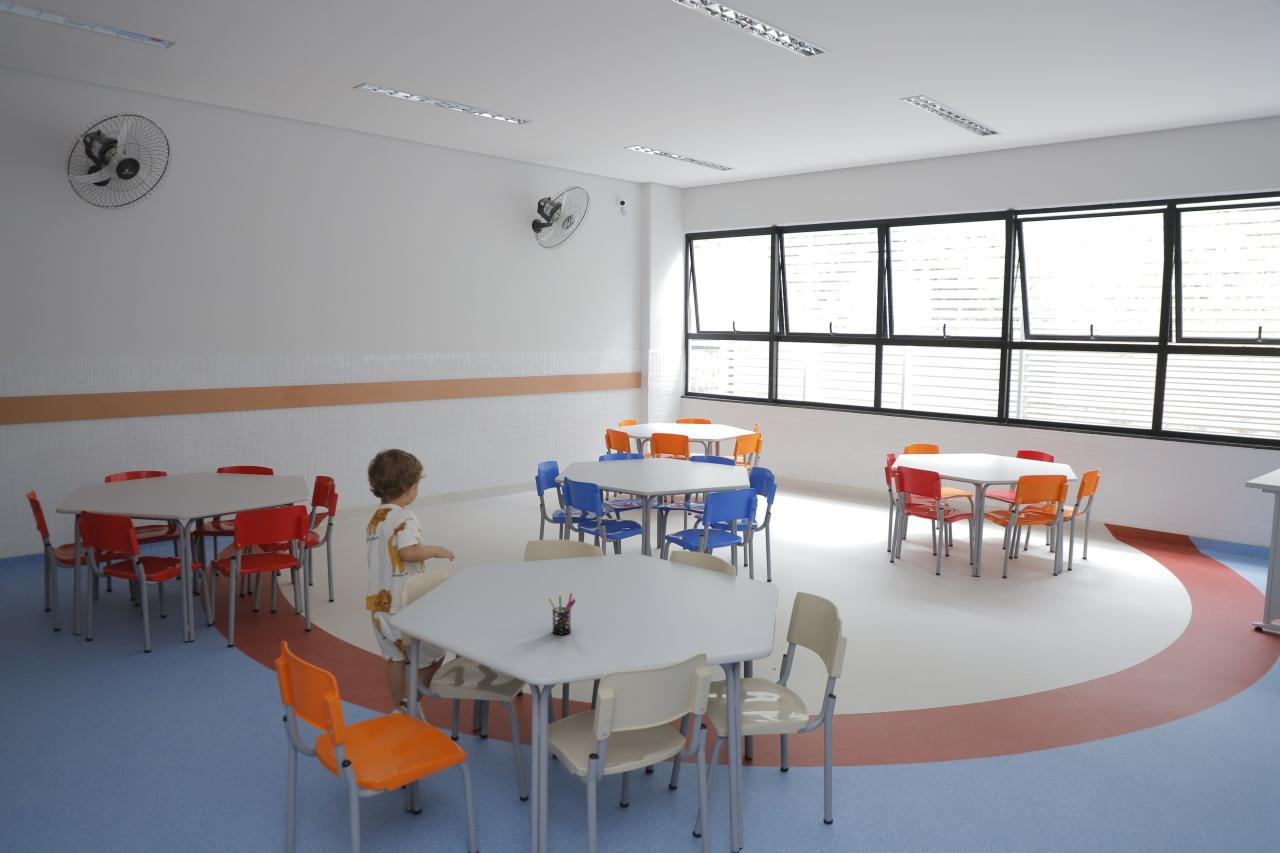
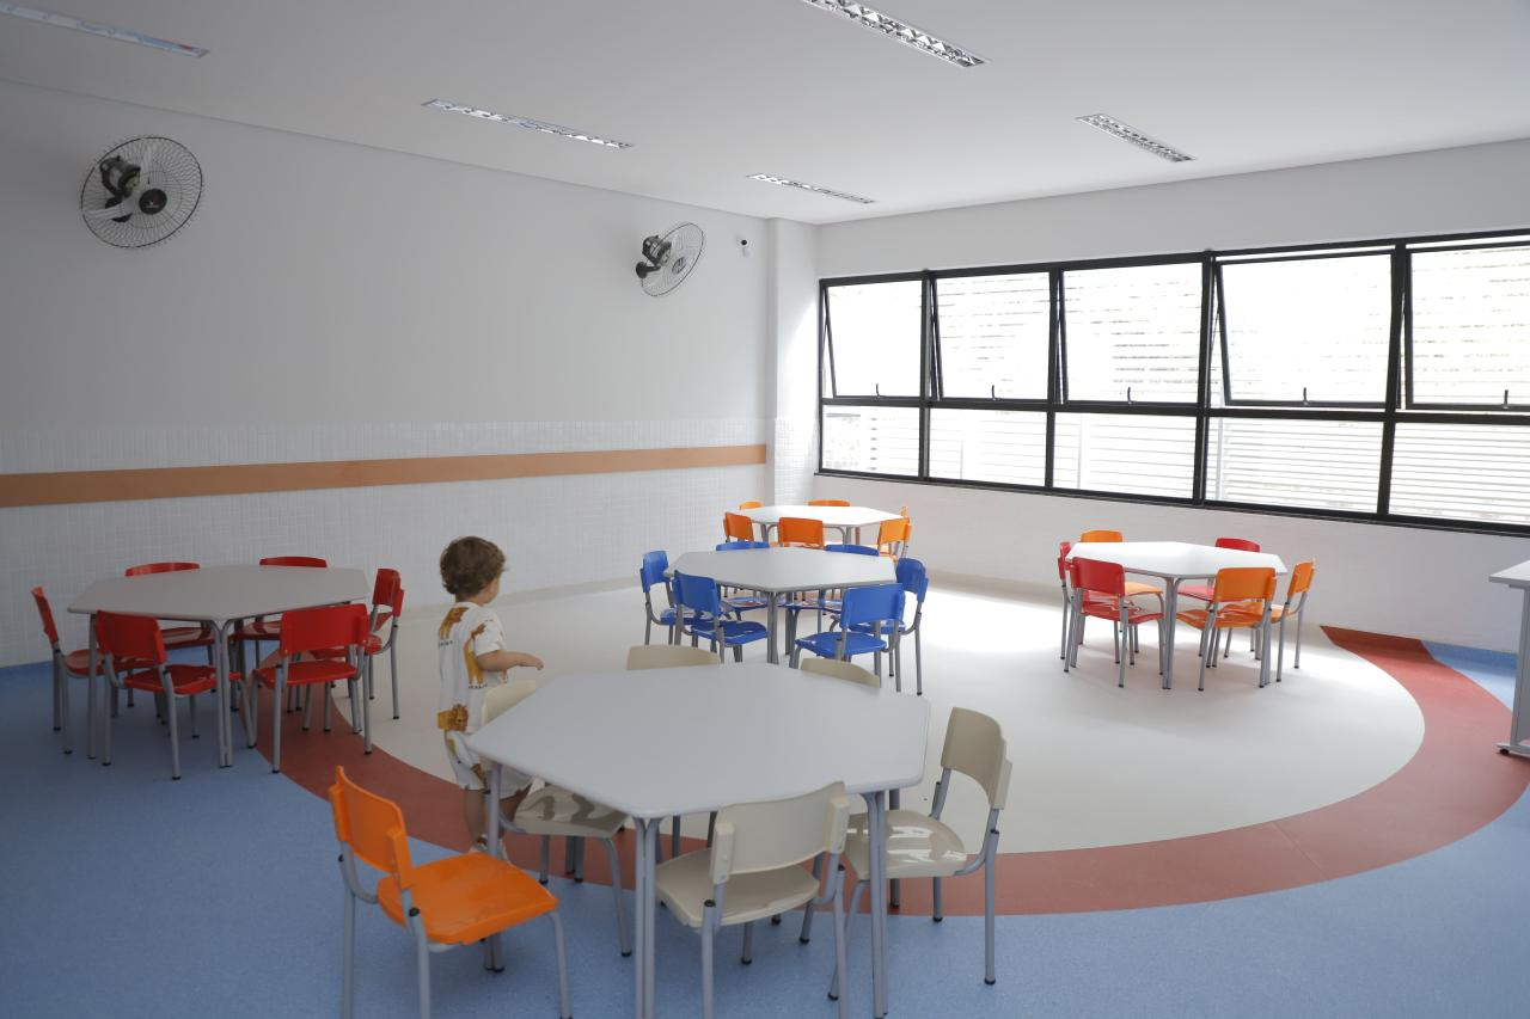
- pen holder [547,592,577,636]
